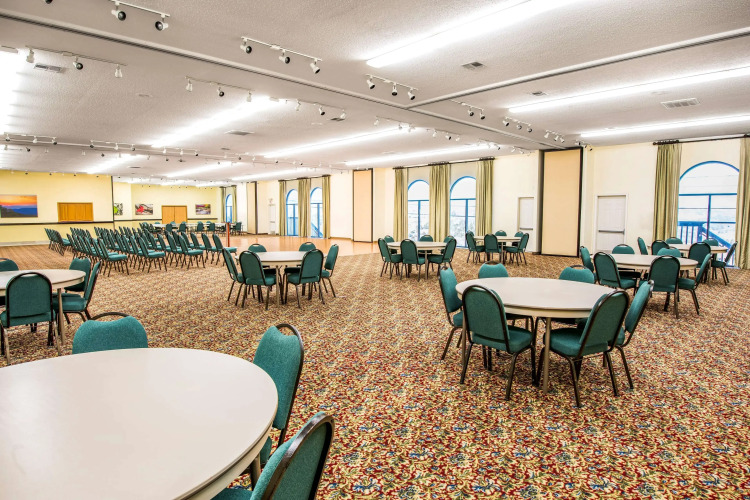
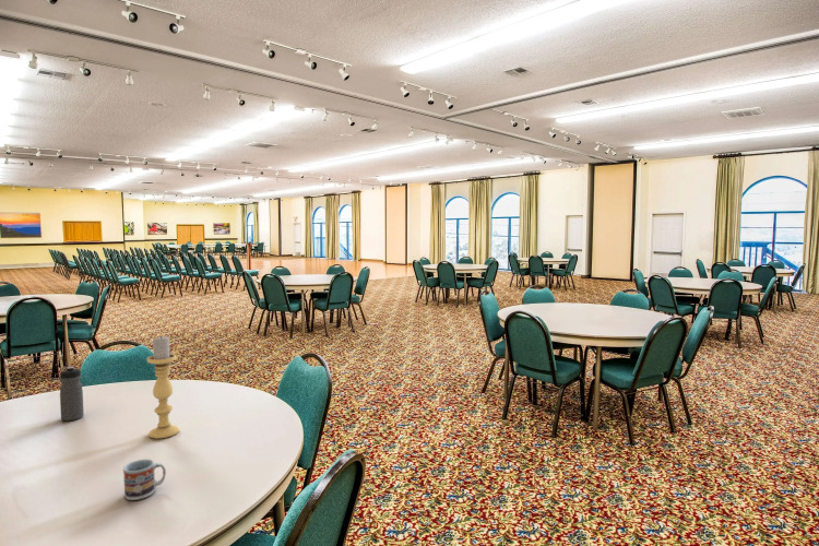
+ candle holder [146,334,180,440]
+ water bottle [59,366,85,422]
+ cup [122,459,167,501]
